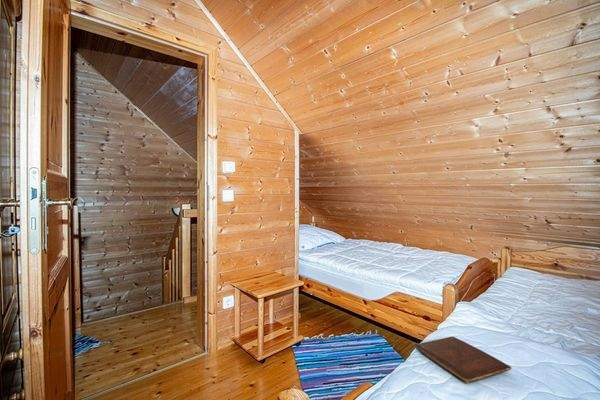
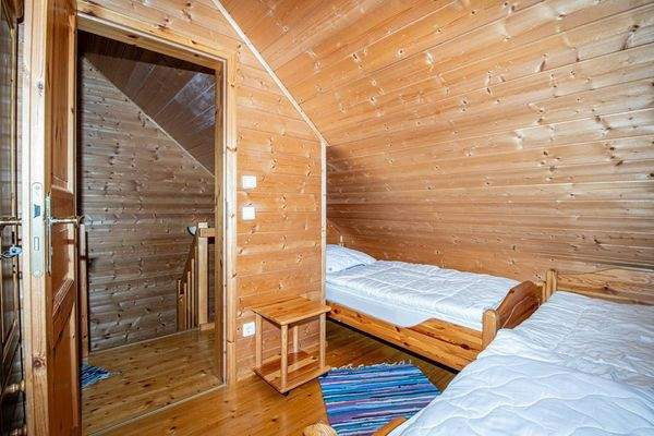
- book [414,335,512,384]
